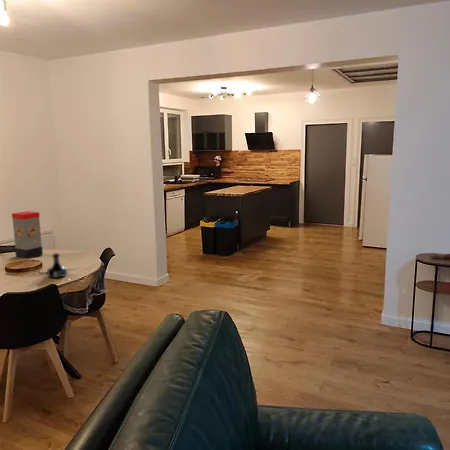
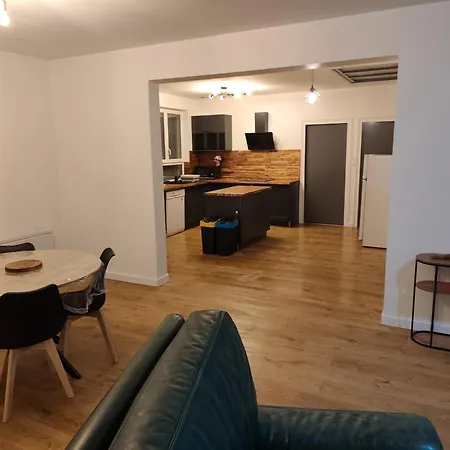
- tequila bottle [46,252,68,279]
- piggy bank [11,210,44,260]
